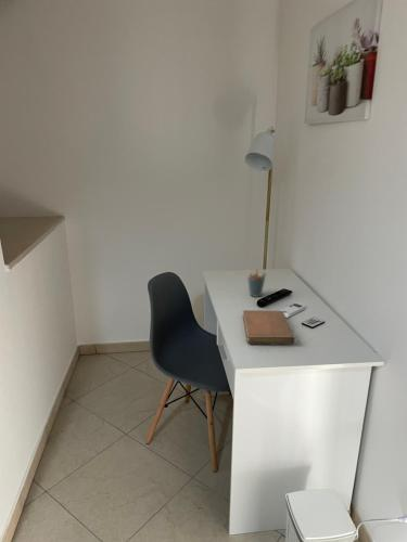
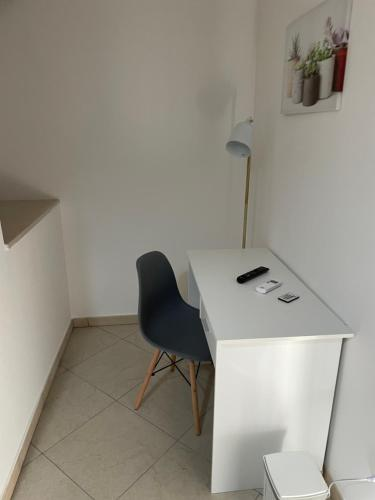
- notebook [242,309,295,345]
- pen holder [246,268,267,298]
